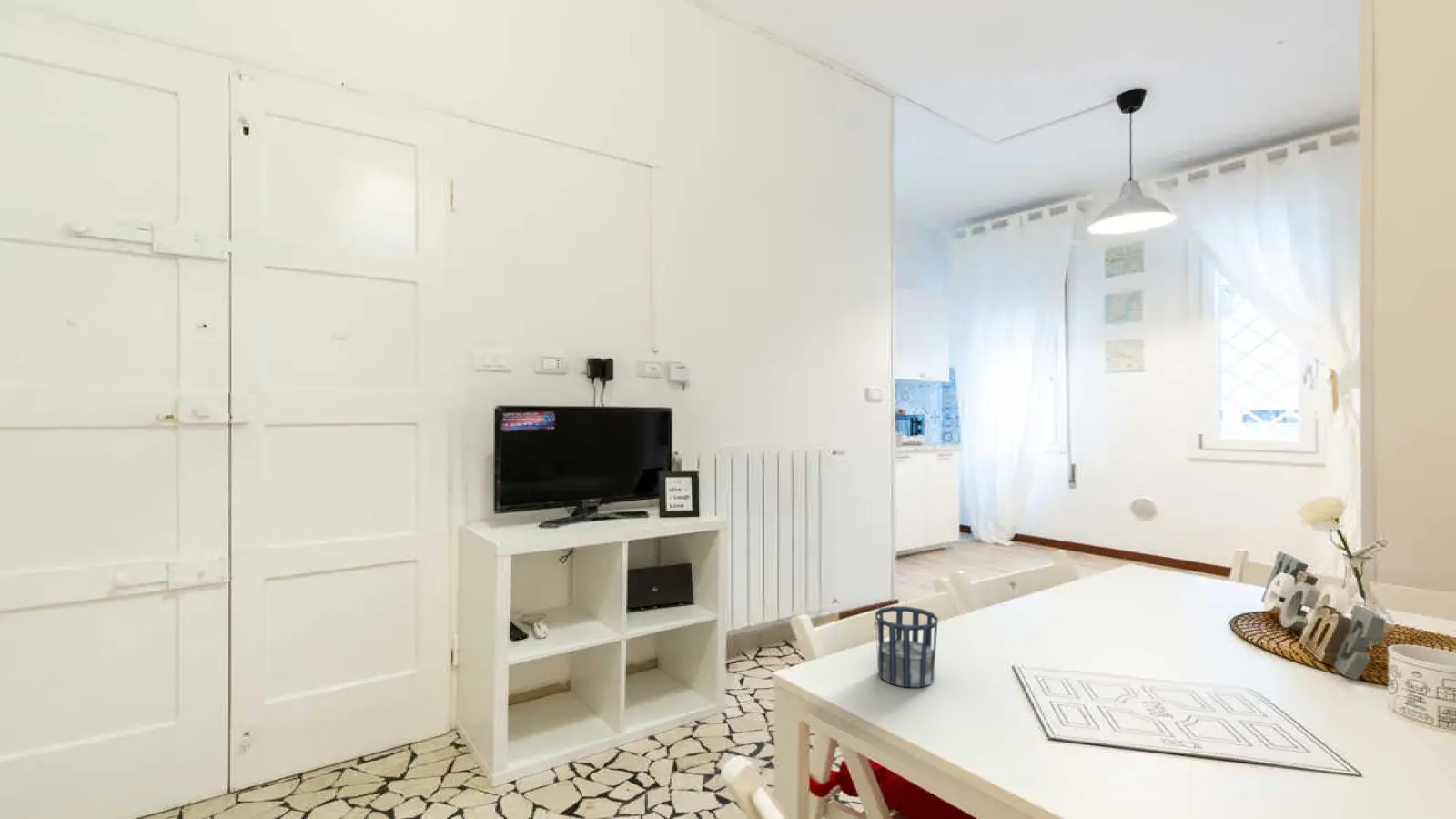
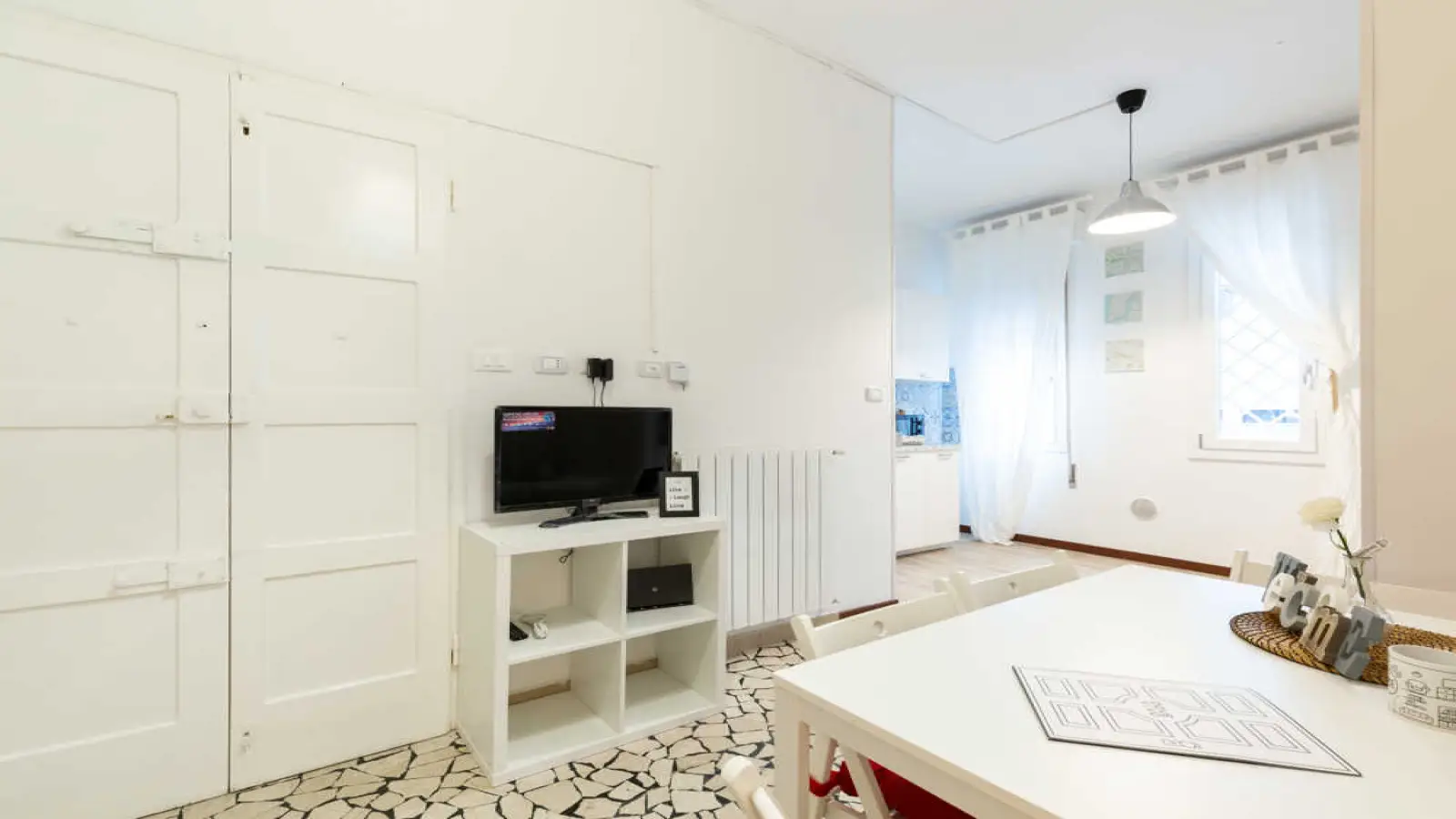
- cup [875,605,939,688]
